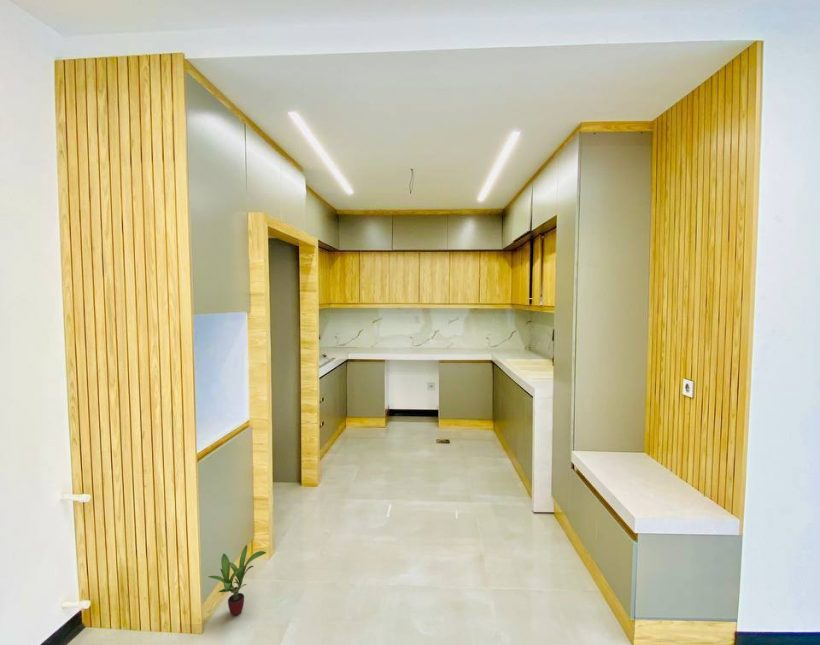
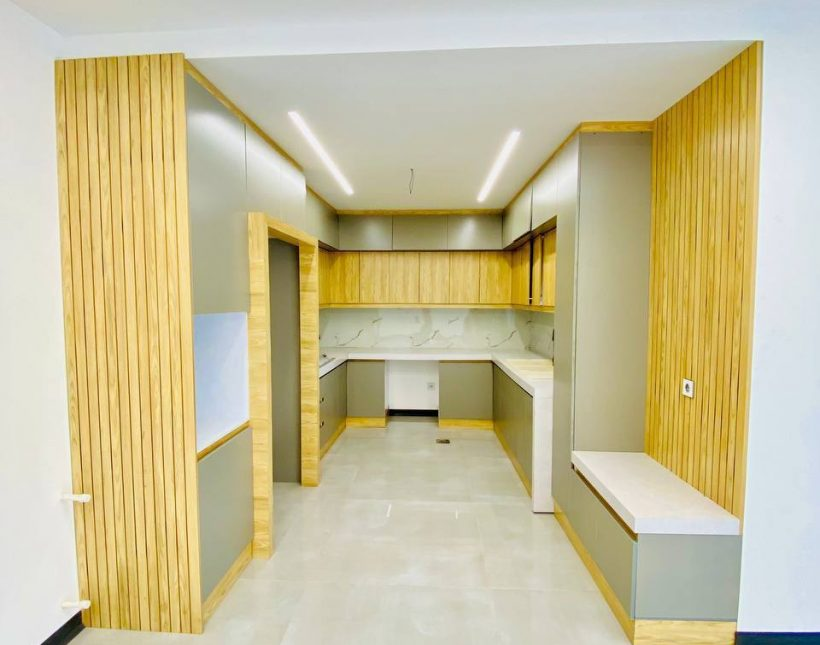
- potted plant [207,544,267,617]
